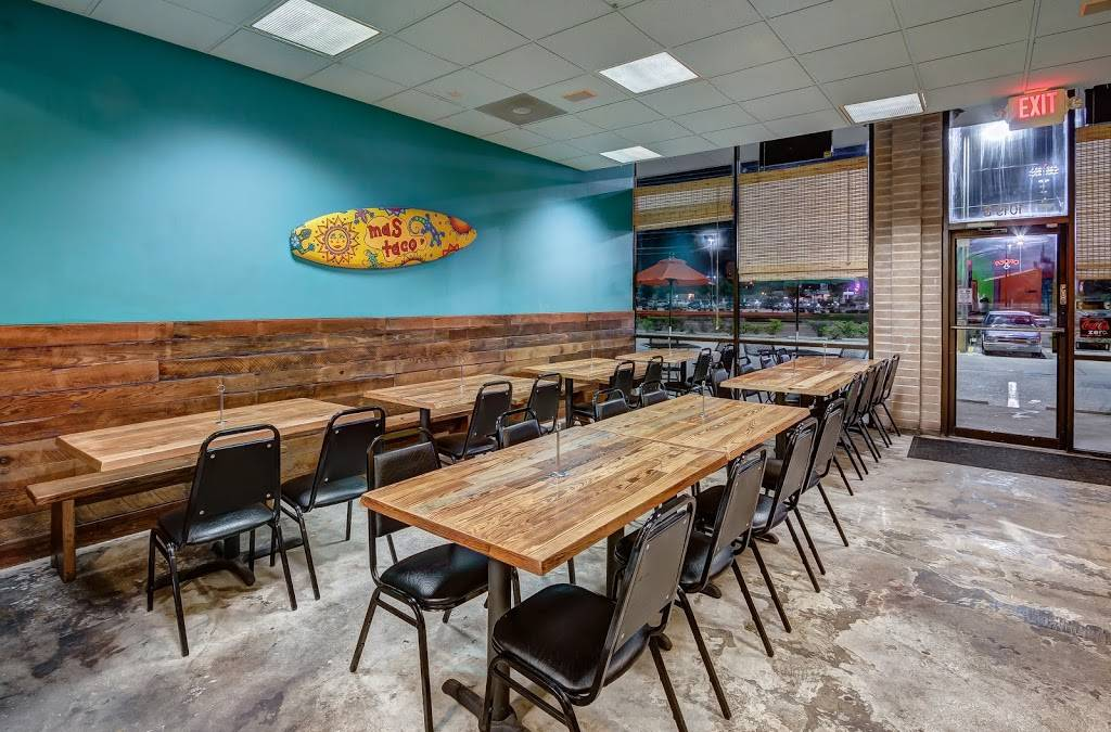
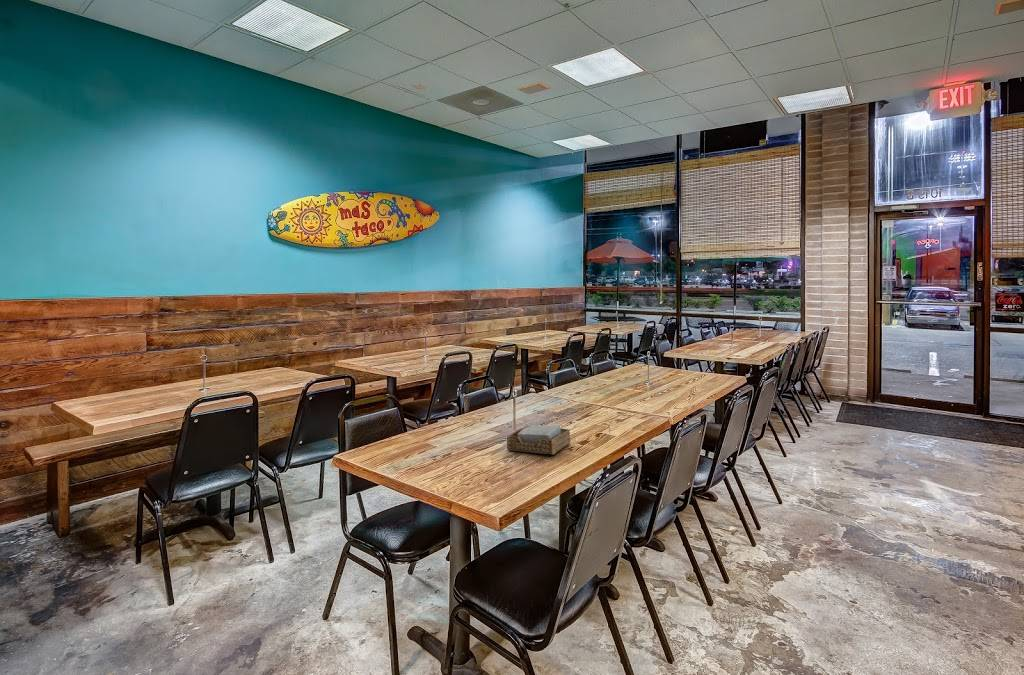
+ napkin holder [506,425,571,456]
